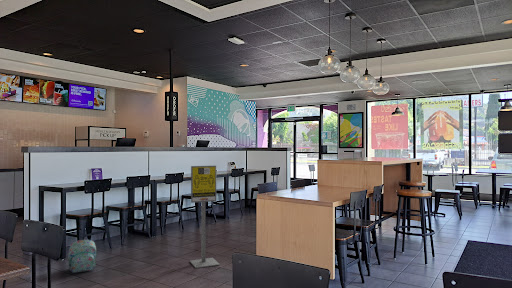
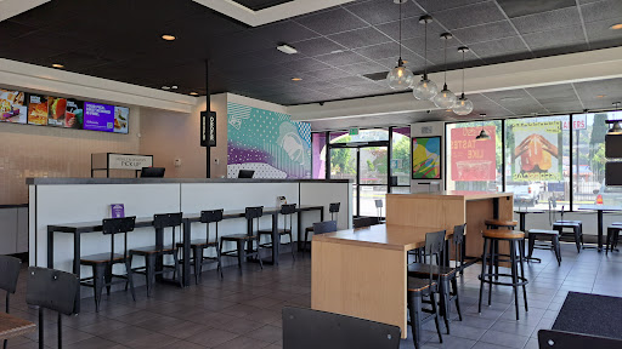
- backpack [67,239,98,274]
- sign stand [189,165,220,269]
